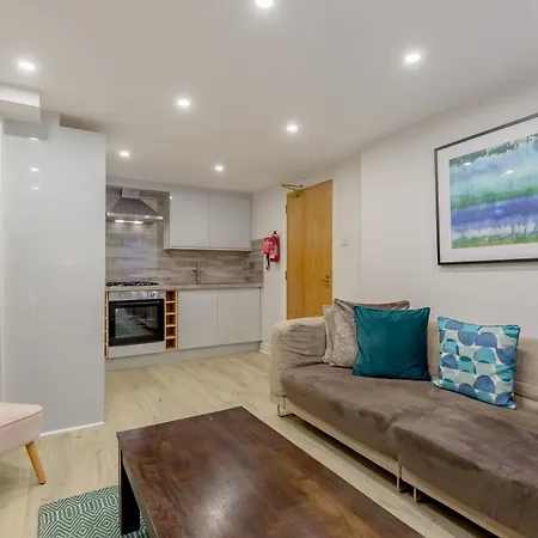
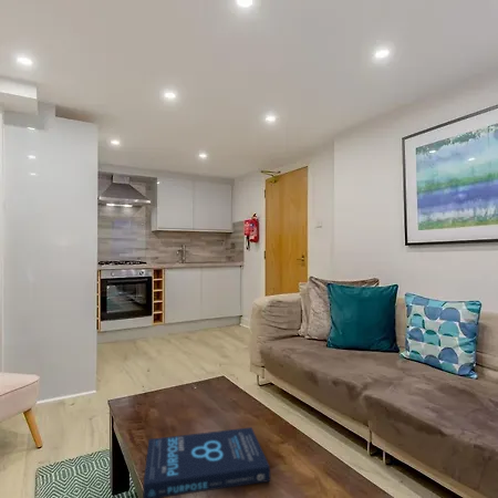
+ book [142,426,271,498]
